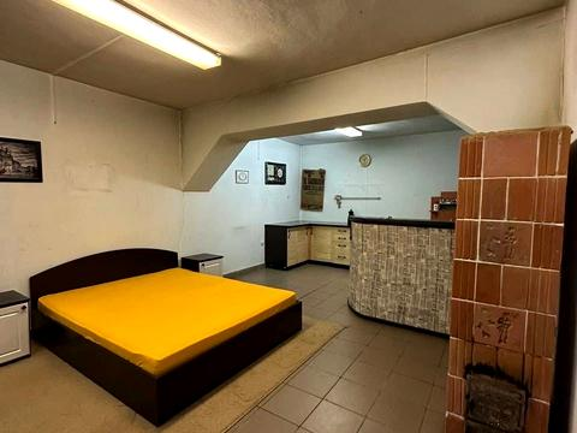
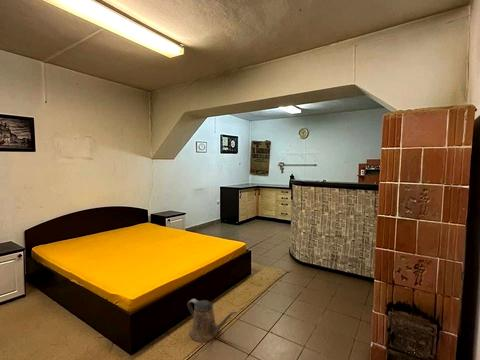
+ watering can [186,298,238,343]
